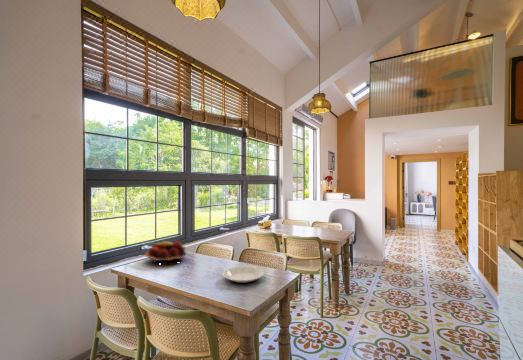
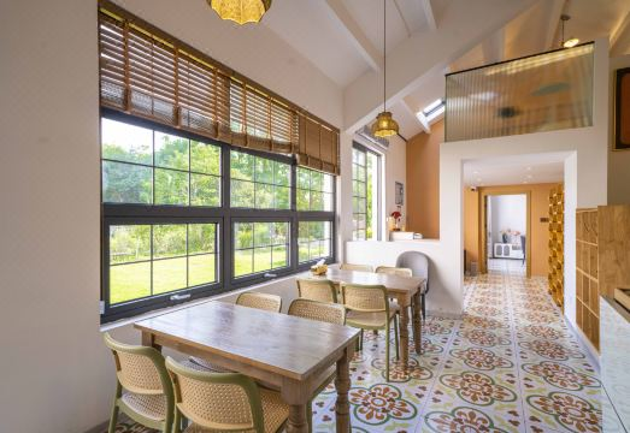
- plate [221,265,265,285]
- fruit basket [143,240,188,266]
